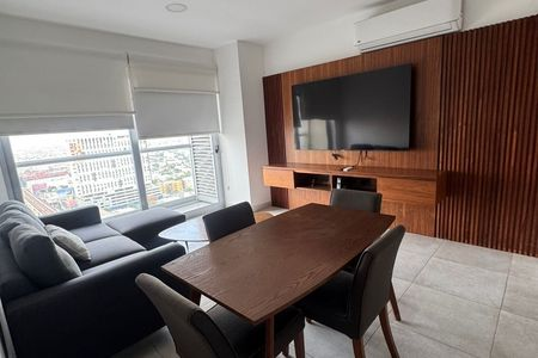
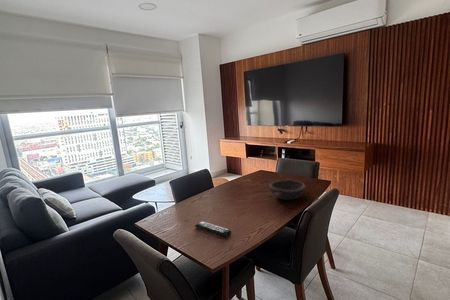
+ remote control [194,220,232,238]
+ bowl [269,179,306,201]
